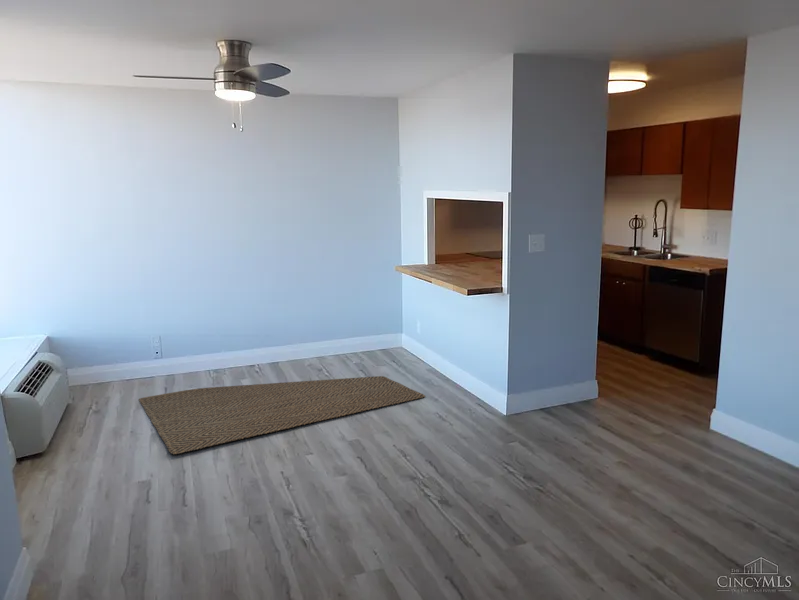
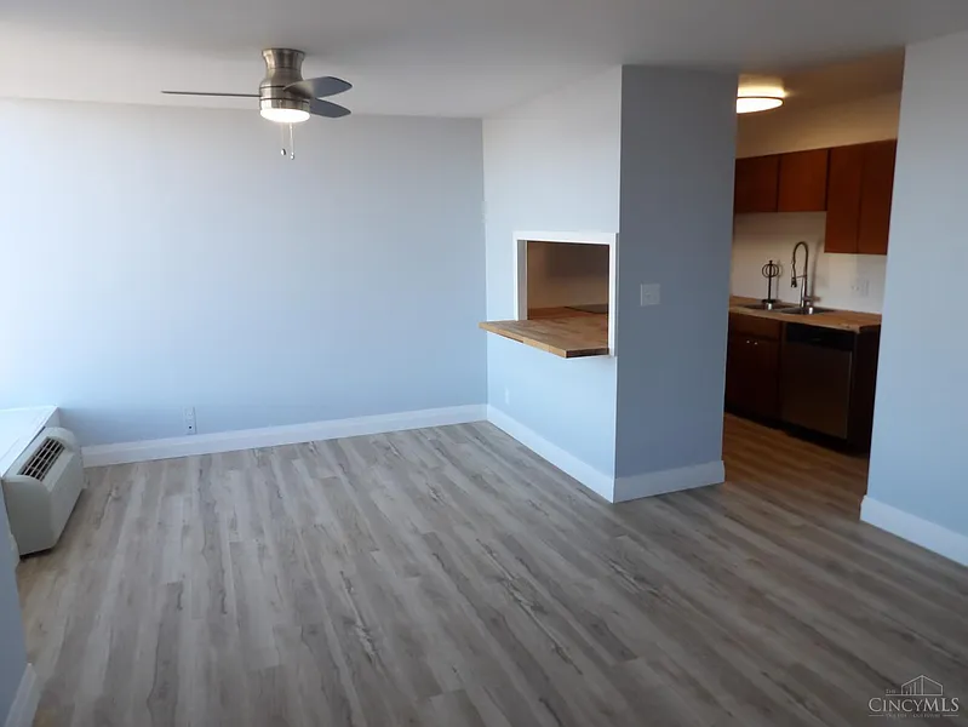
- rug [138,375,426,455]
